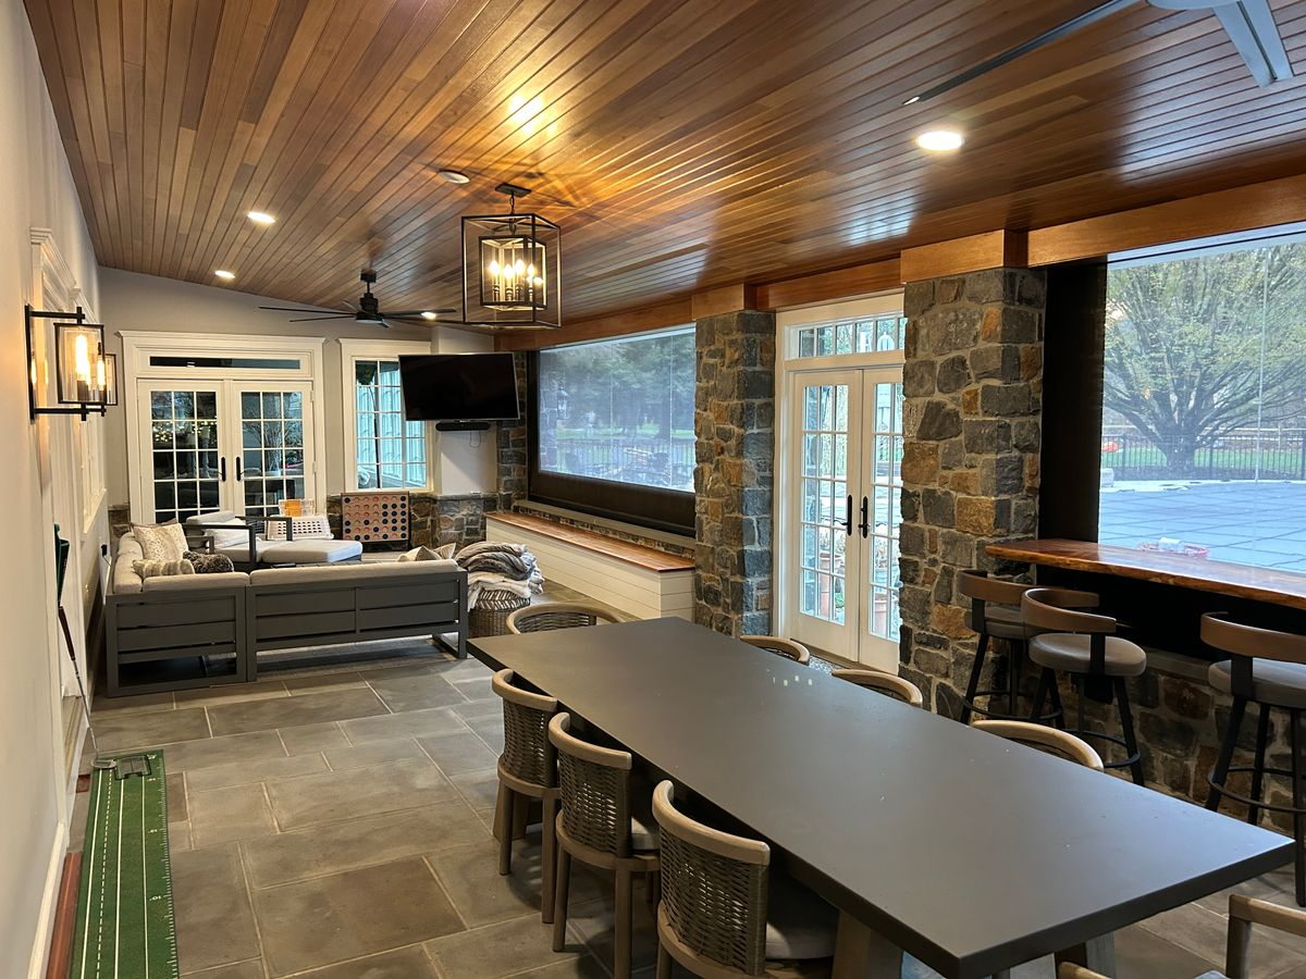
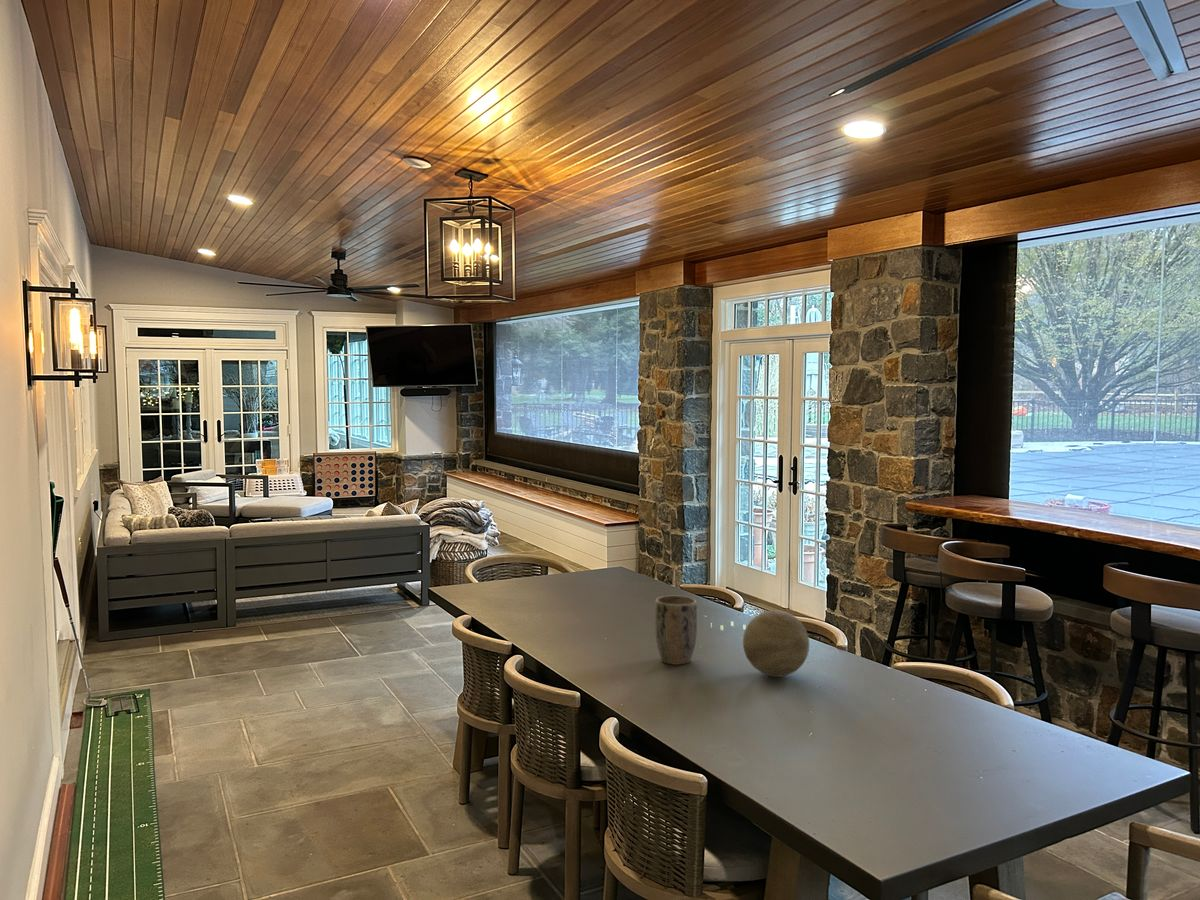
+ decorative ball [742,609,810,678]
+ plant pot [654,595,698,666]
